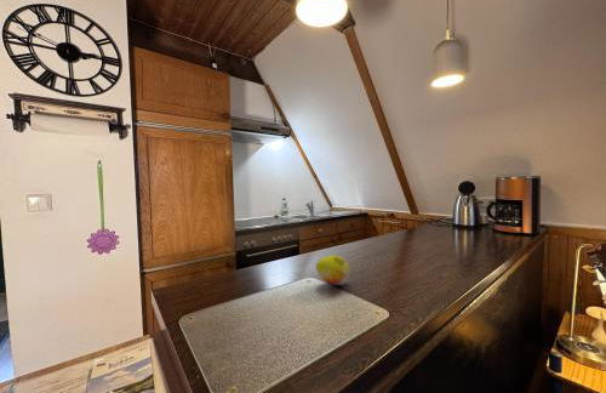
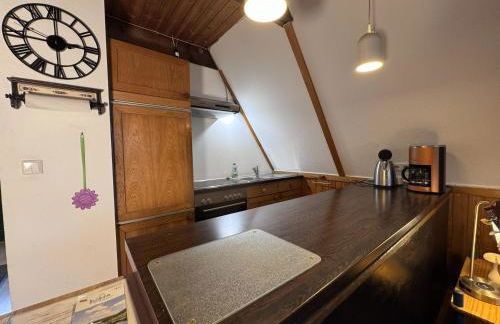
- fruit [315,255,351,286]
